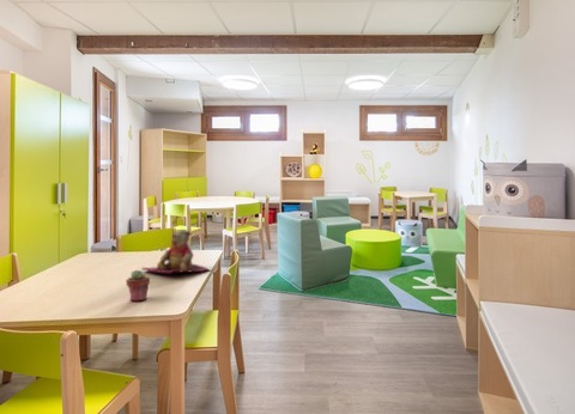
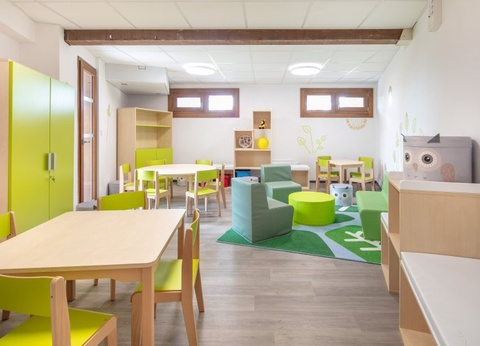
- teddy bear [140,229,211,274]
- potted succulent [125,269,151,302]
